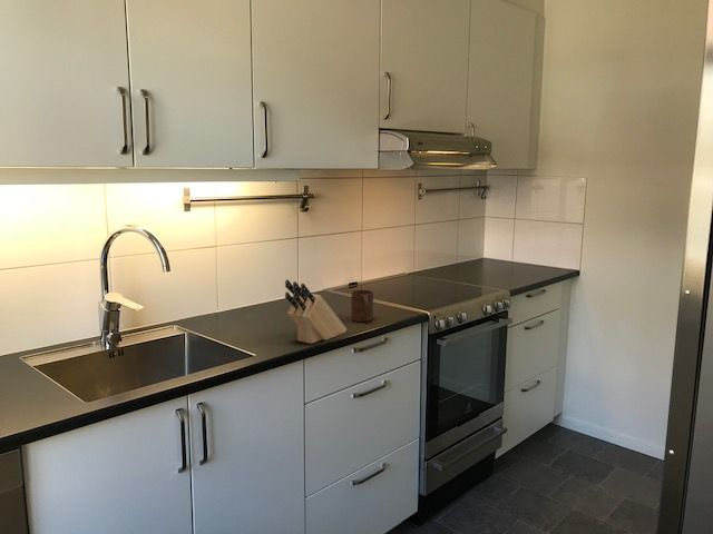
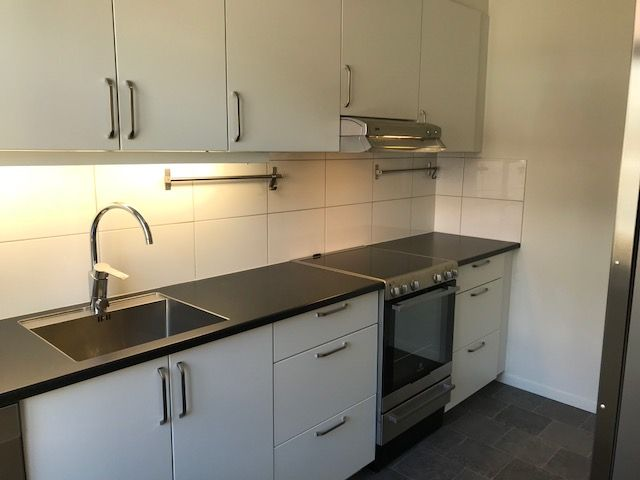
- knife block [284,279,348,345]
- cup [350,289,374,323]
